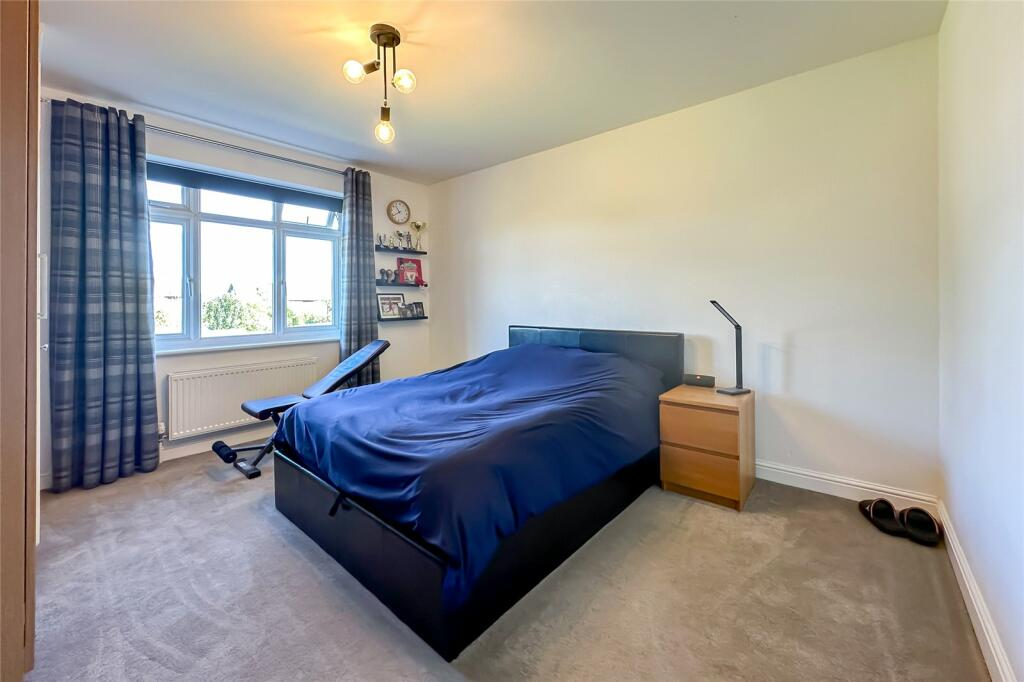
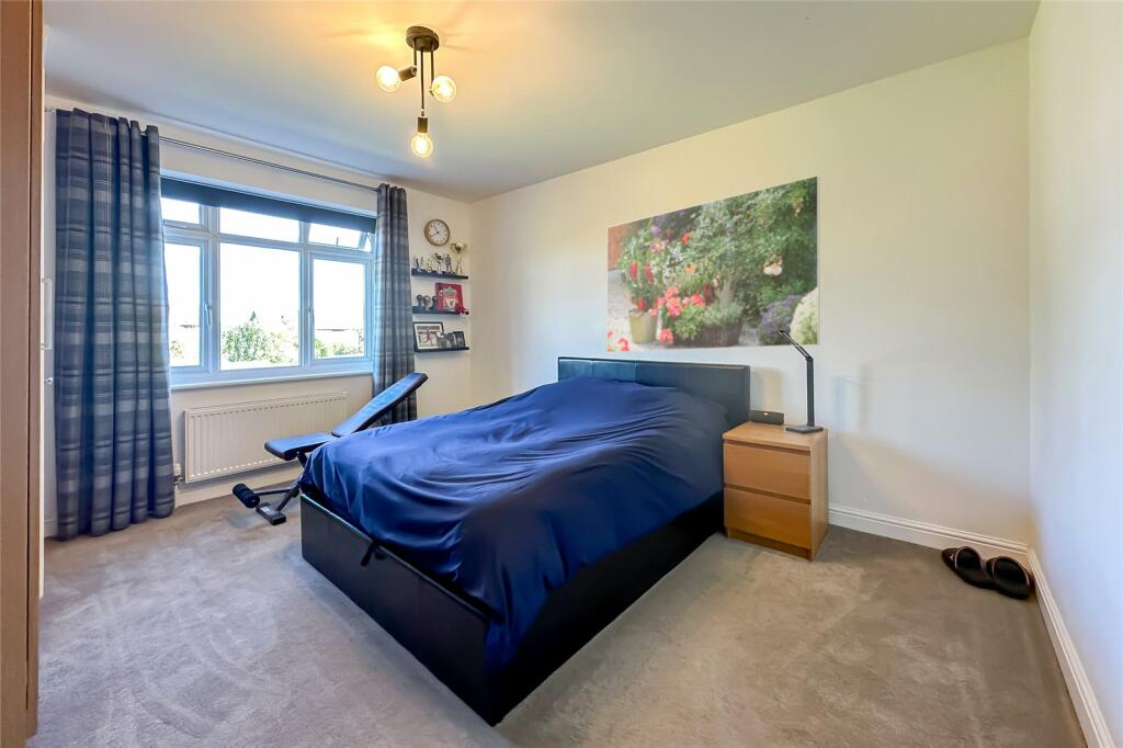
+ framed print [605,174,820,353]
